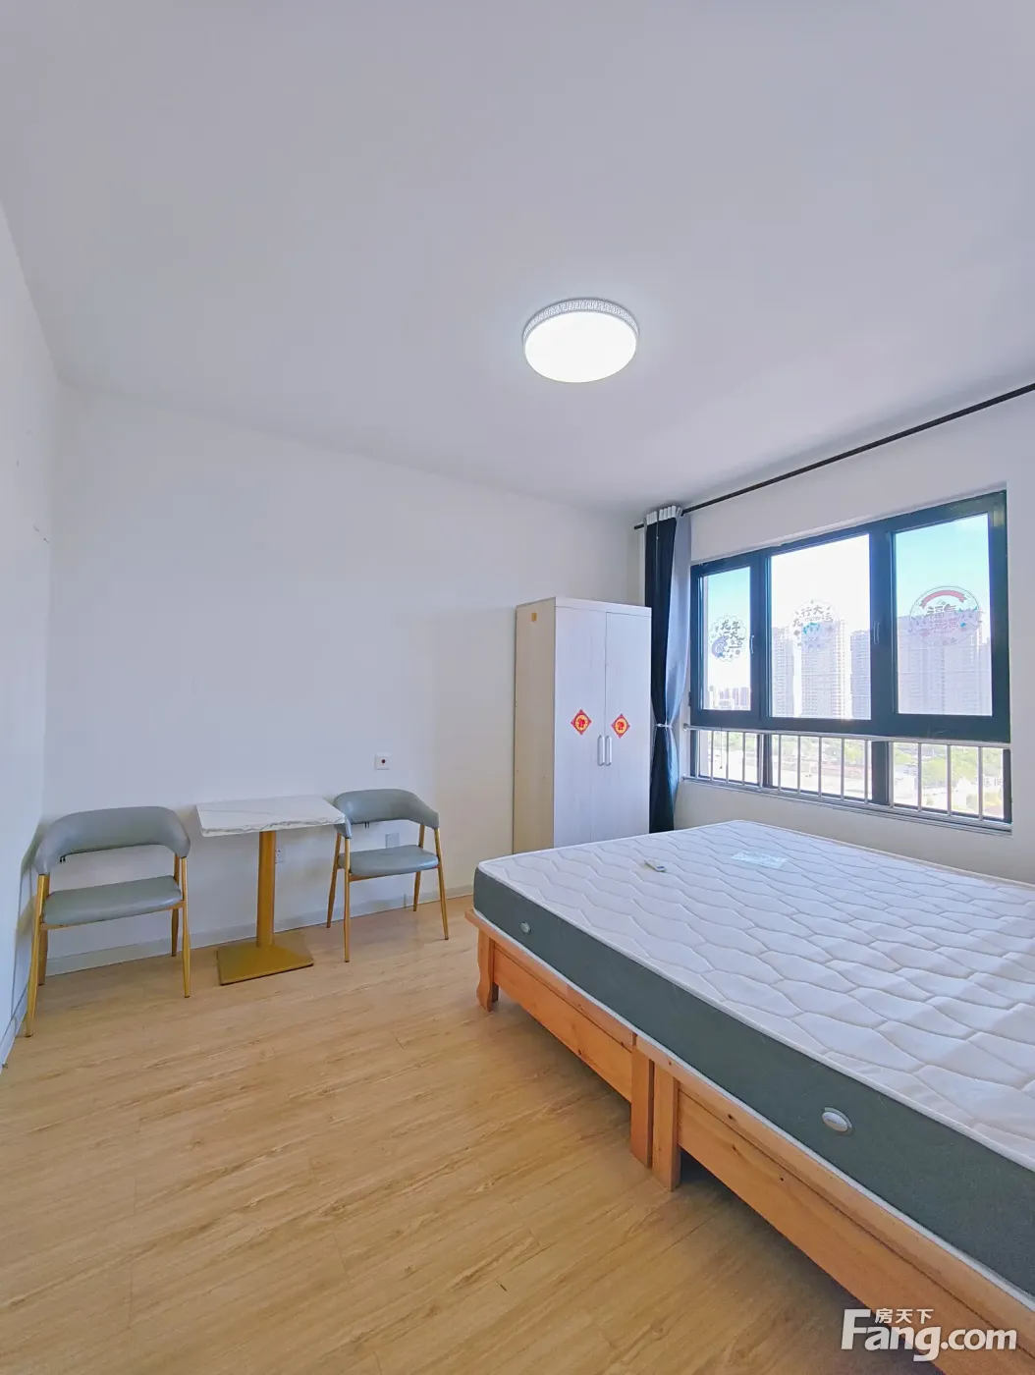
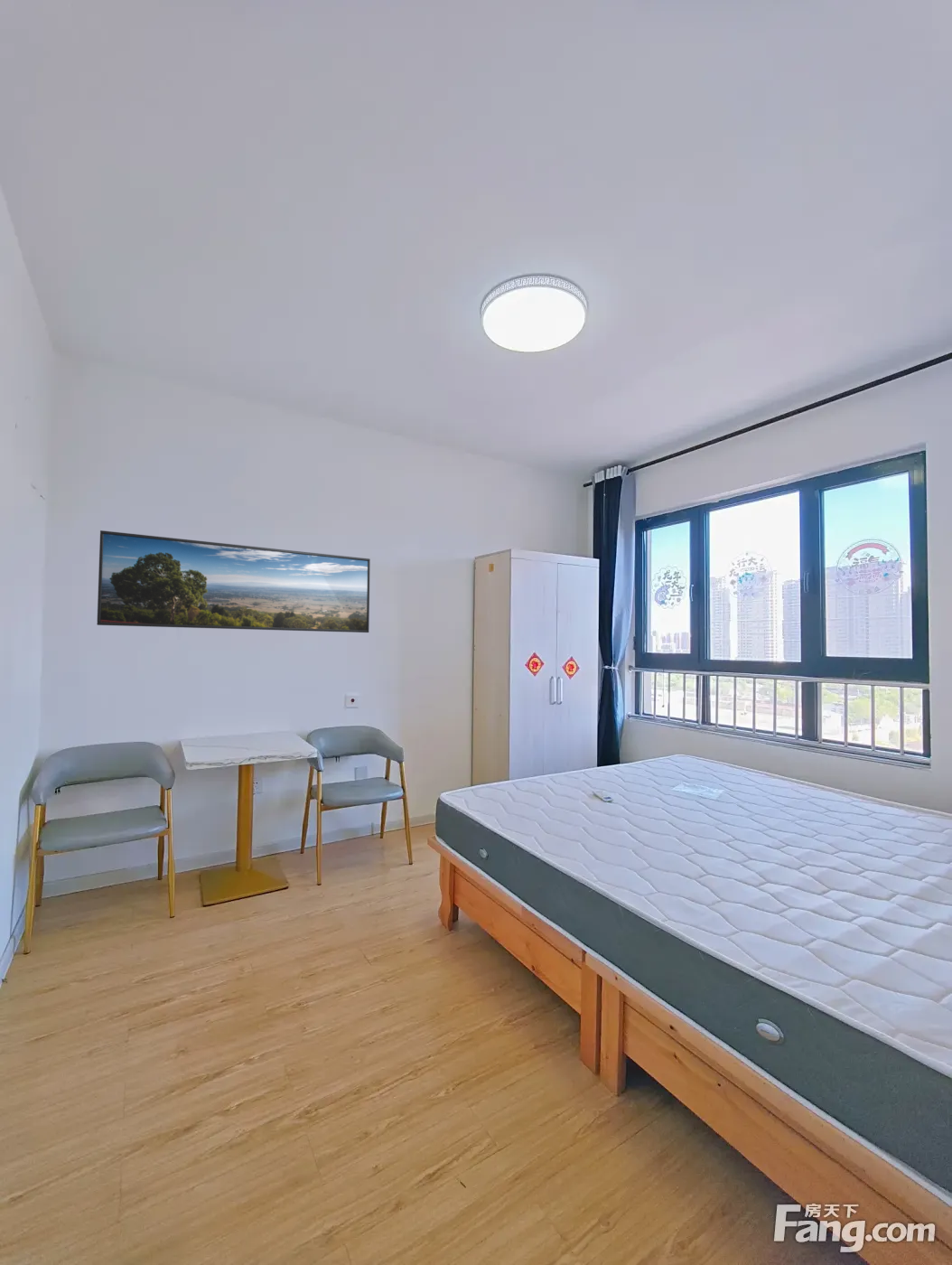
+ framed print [96,529,371,633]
